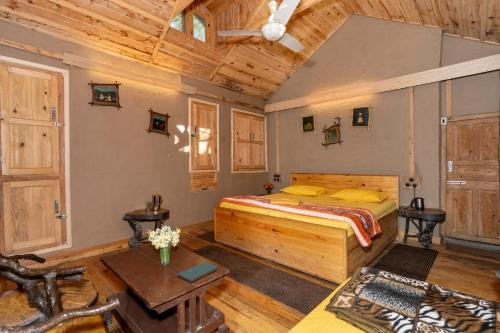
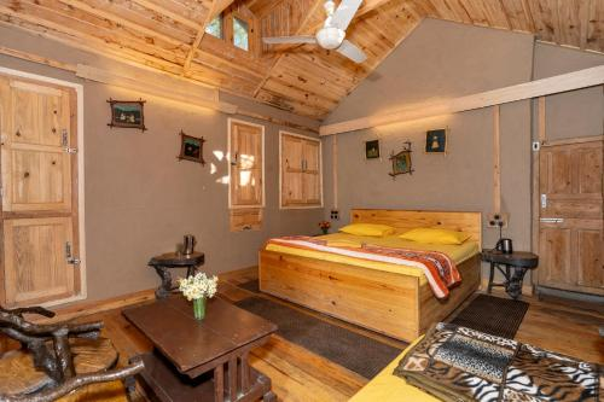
- book [177,261,219,283]
